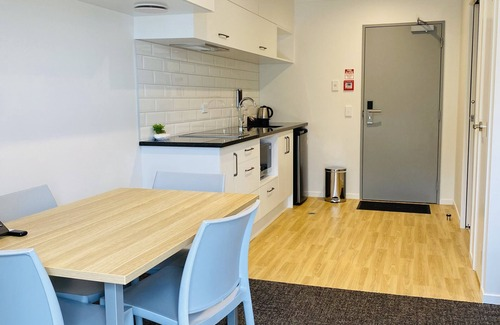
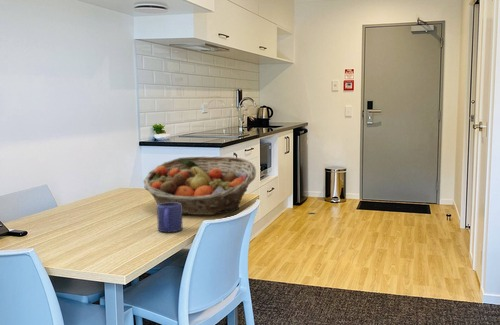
+ mug [156,202,184,233]
+ fruit basket [142,156,257,216]
